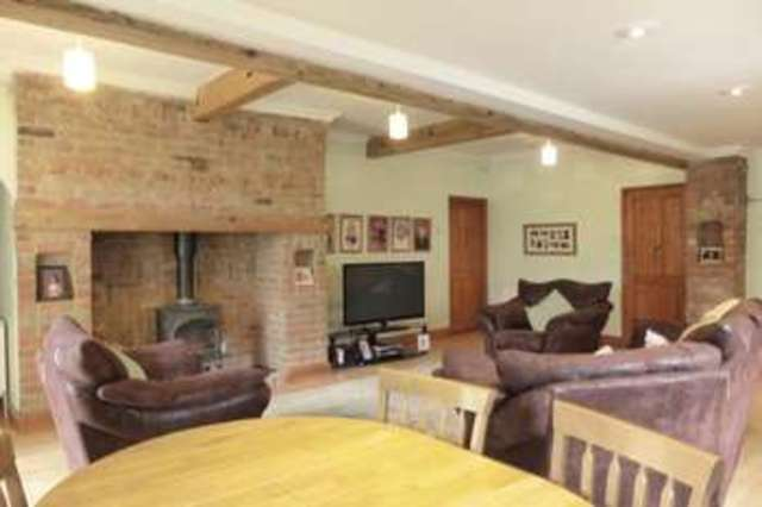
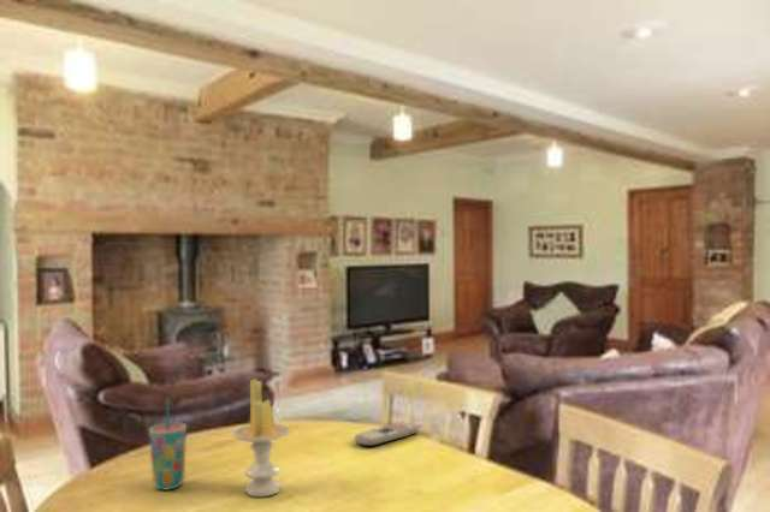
+ remote control [354,421,420,447]
+ cup [148,398,188,492]
+ candle [232,377,291,498]
